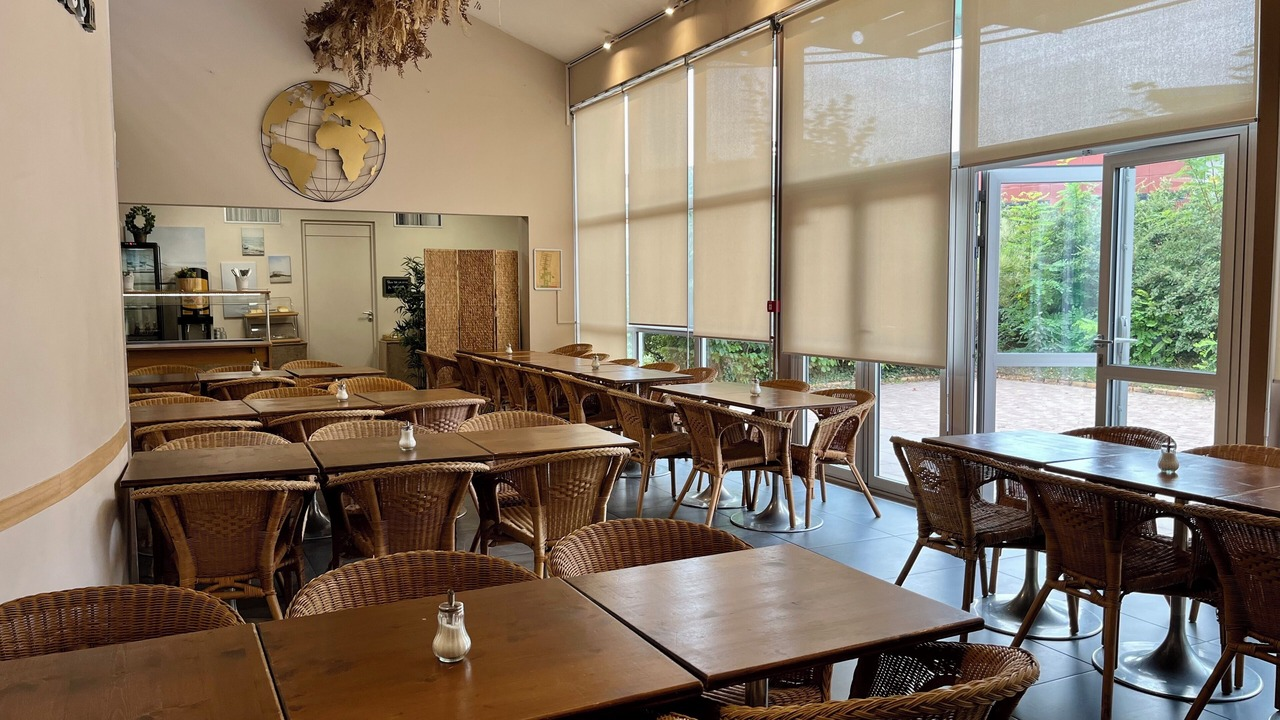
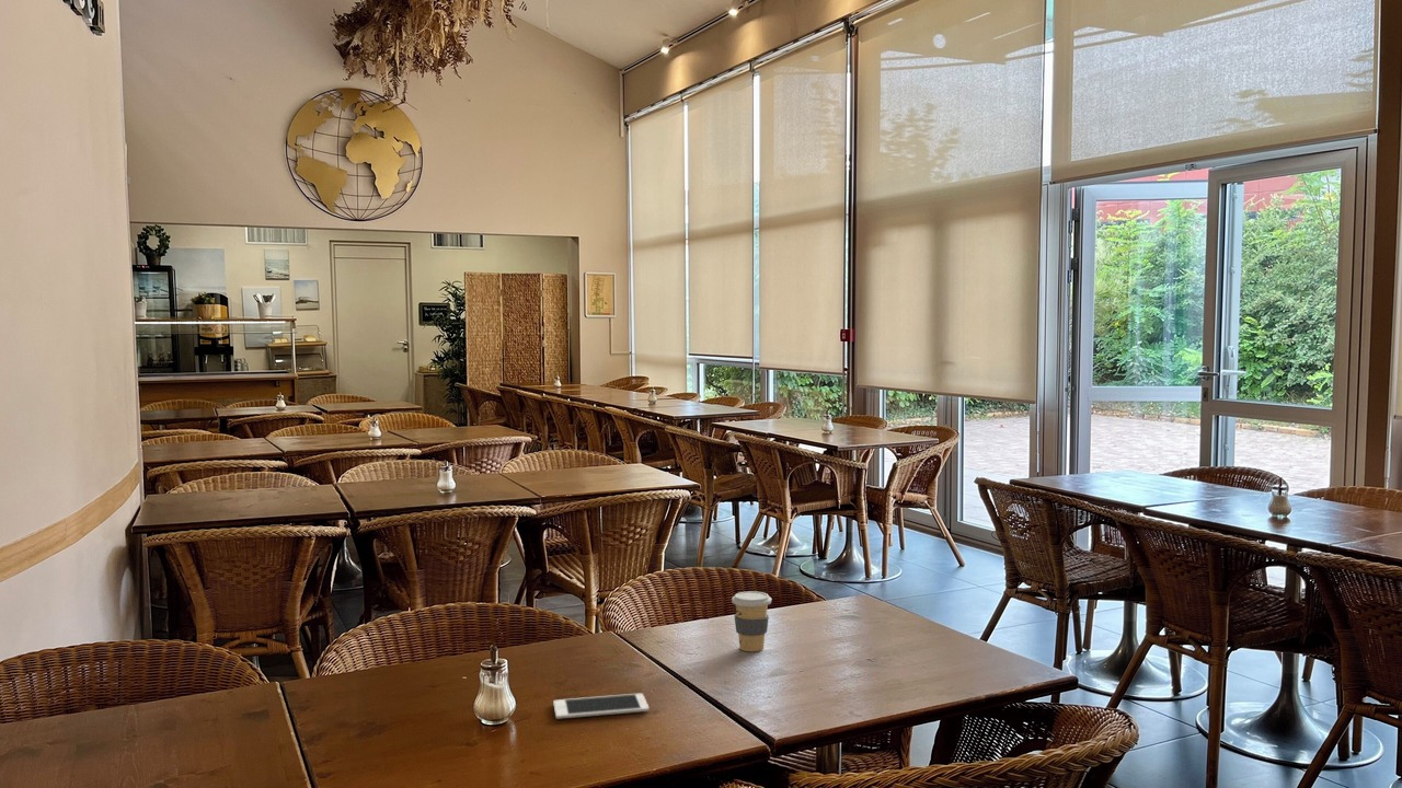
+ cell phone [552,693,650,720]
+ coffee cup [731,590,772,652]
